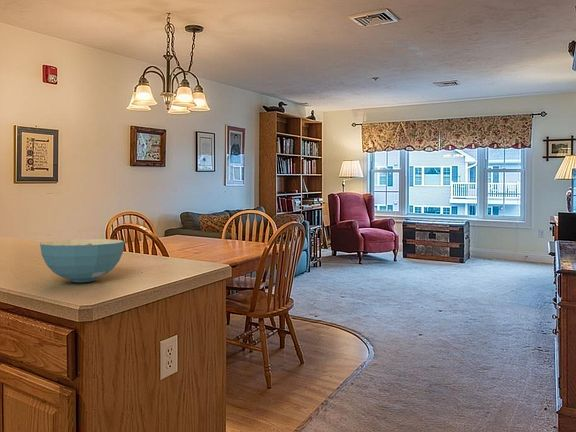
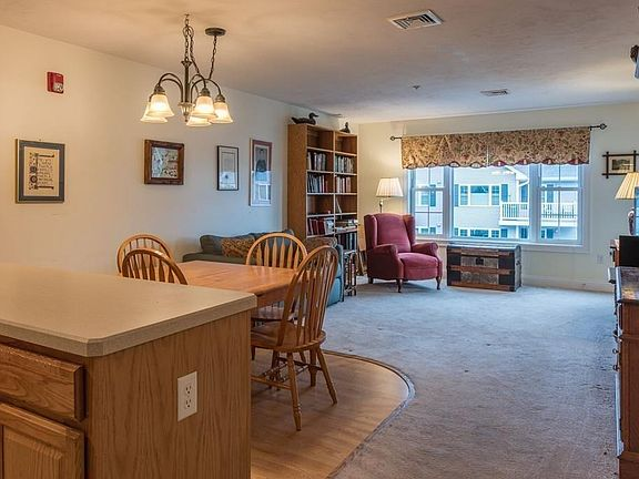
- cereal bowl [39,238,125,283]
